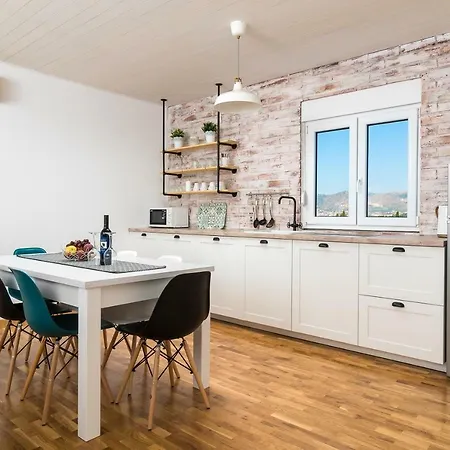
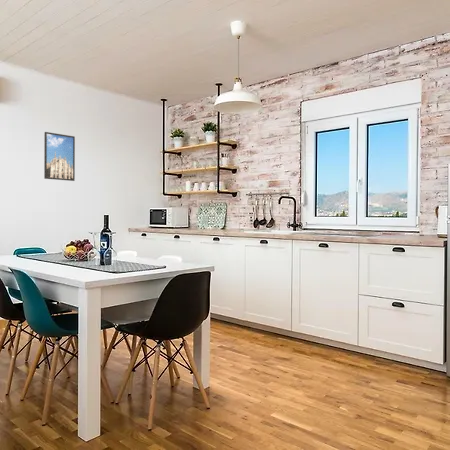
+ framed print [43,131,76,182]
